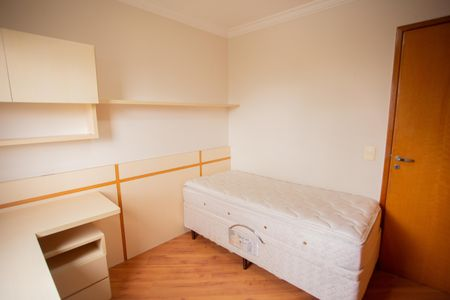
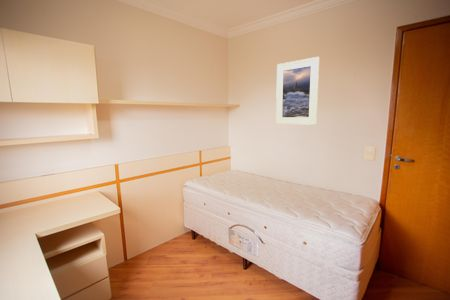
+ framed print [275,56,320,126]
